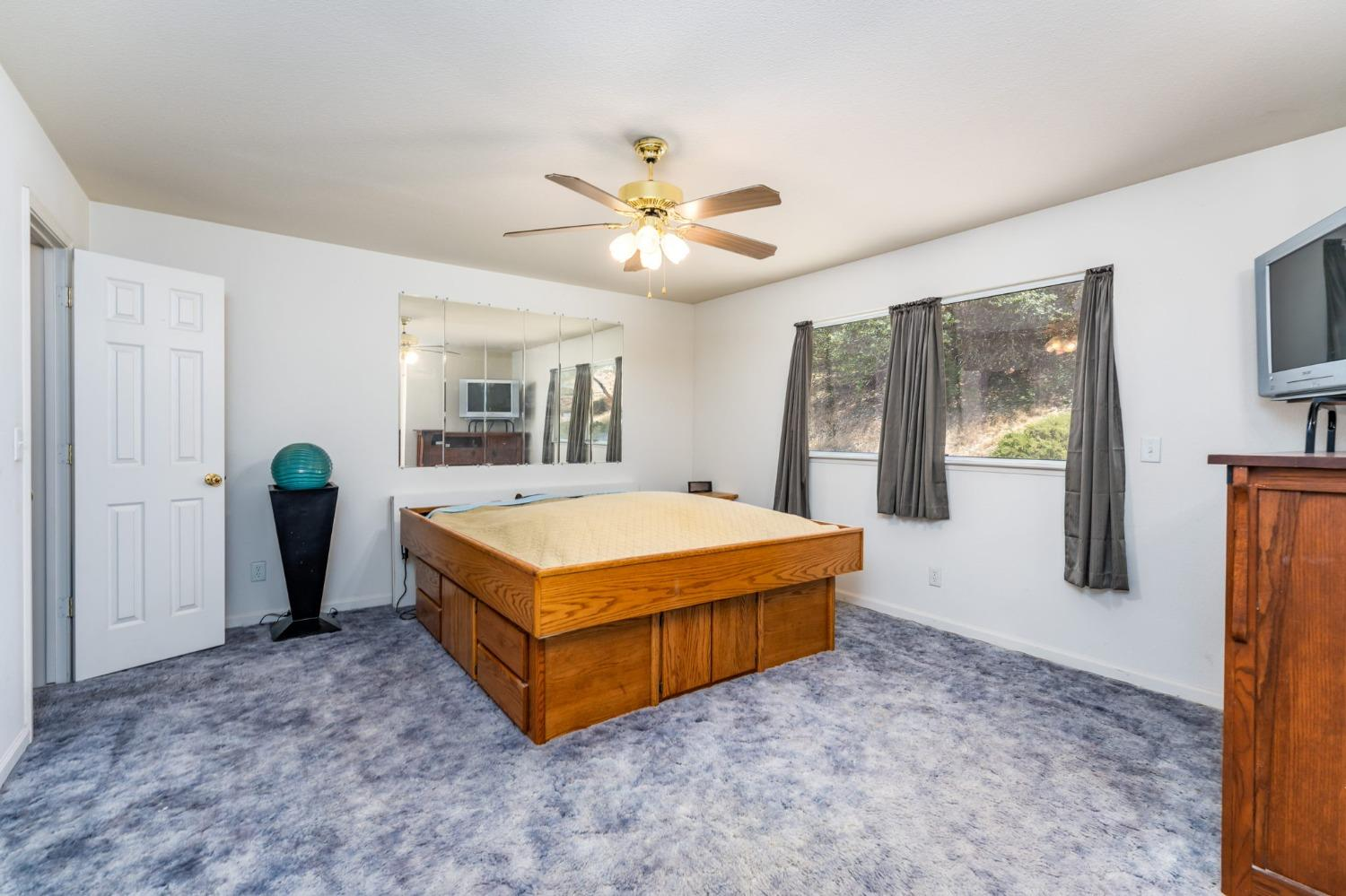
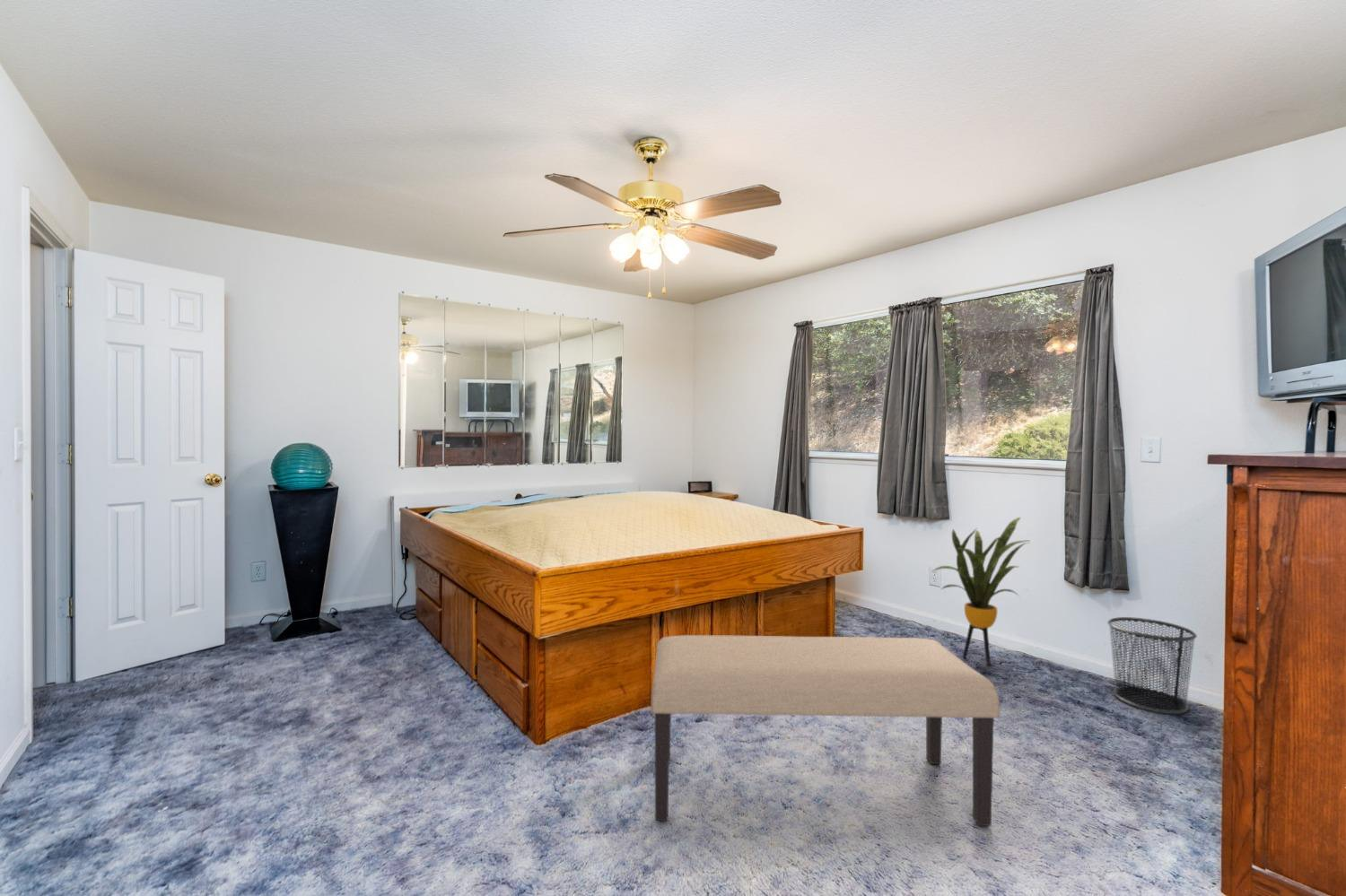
+ house plant [931,516,1029,666]
+ waste bin [1106,616,1198,715]
+ bench [650,634,1001,828]
